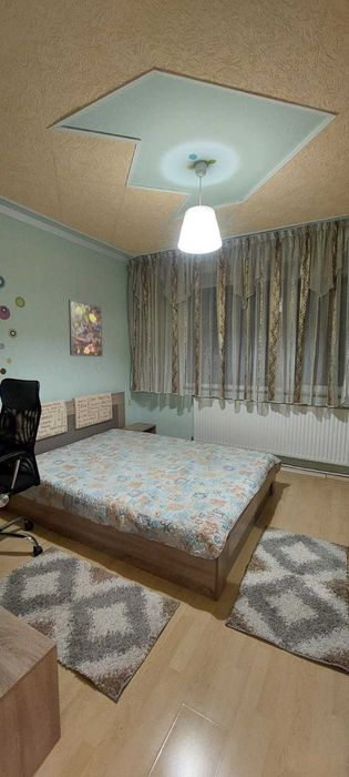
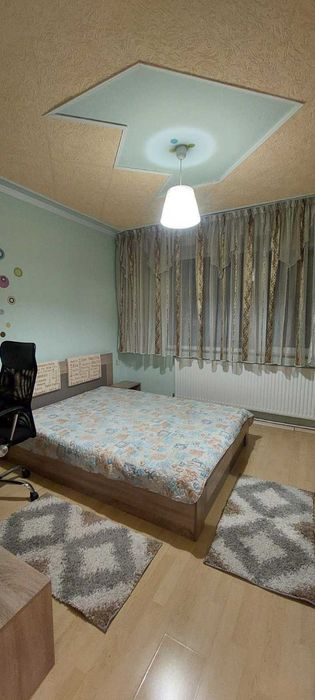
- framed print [68,299,103,357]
